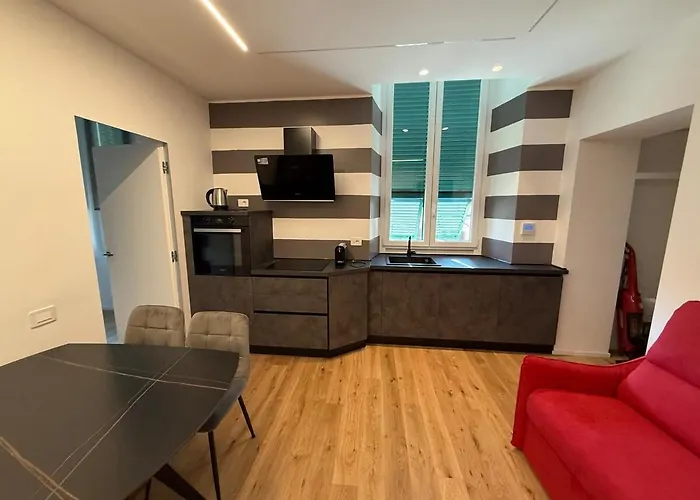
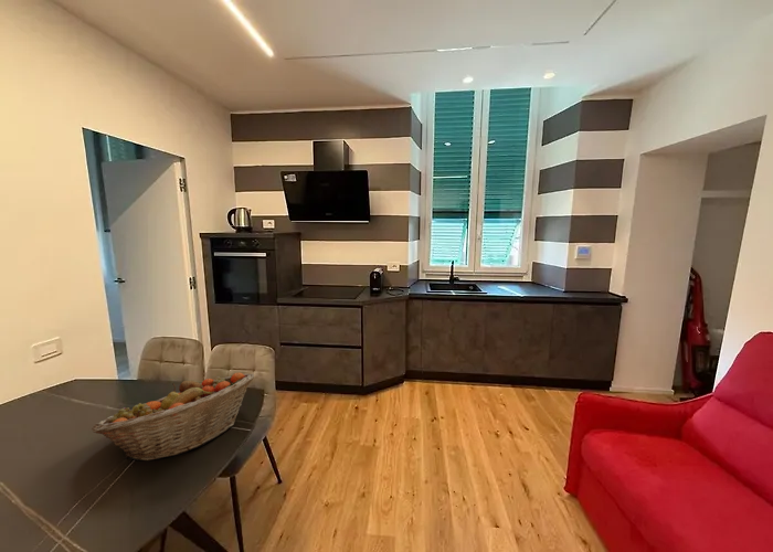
+ fruit basket [91,372,255,461]
